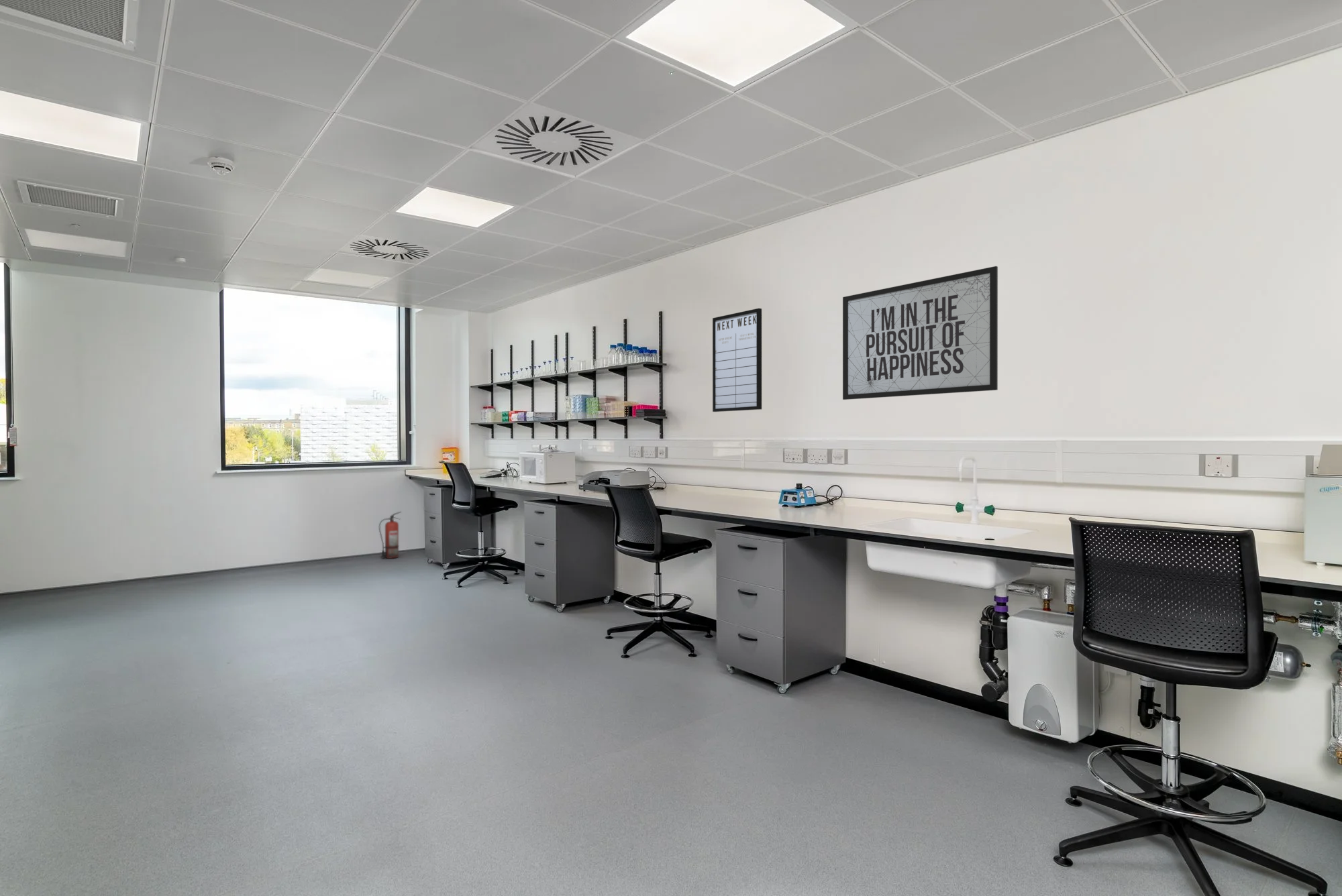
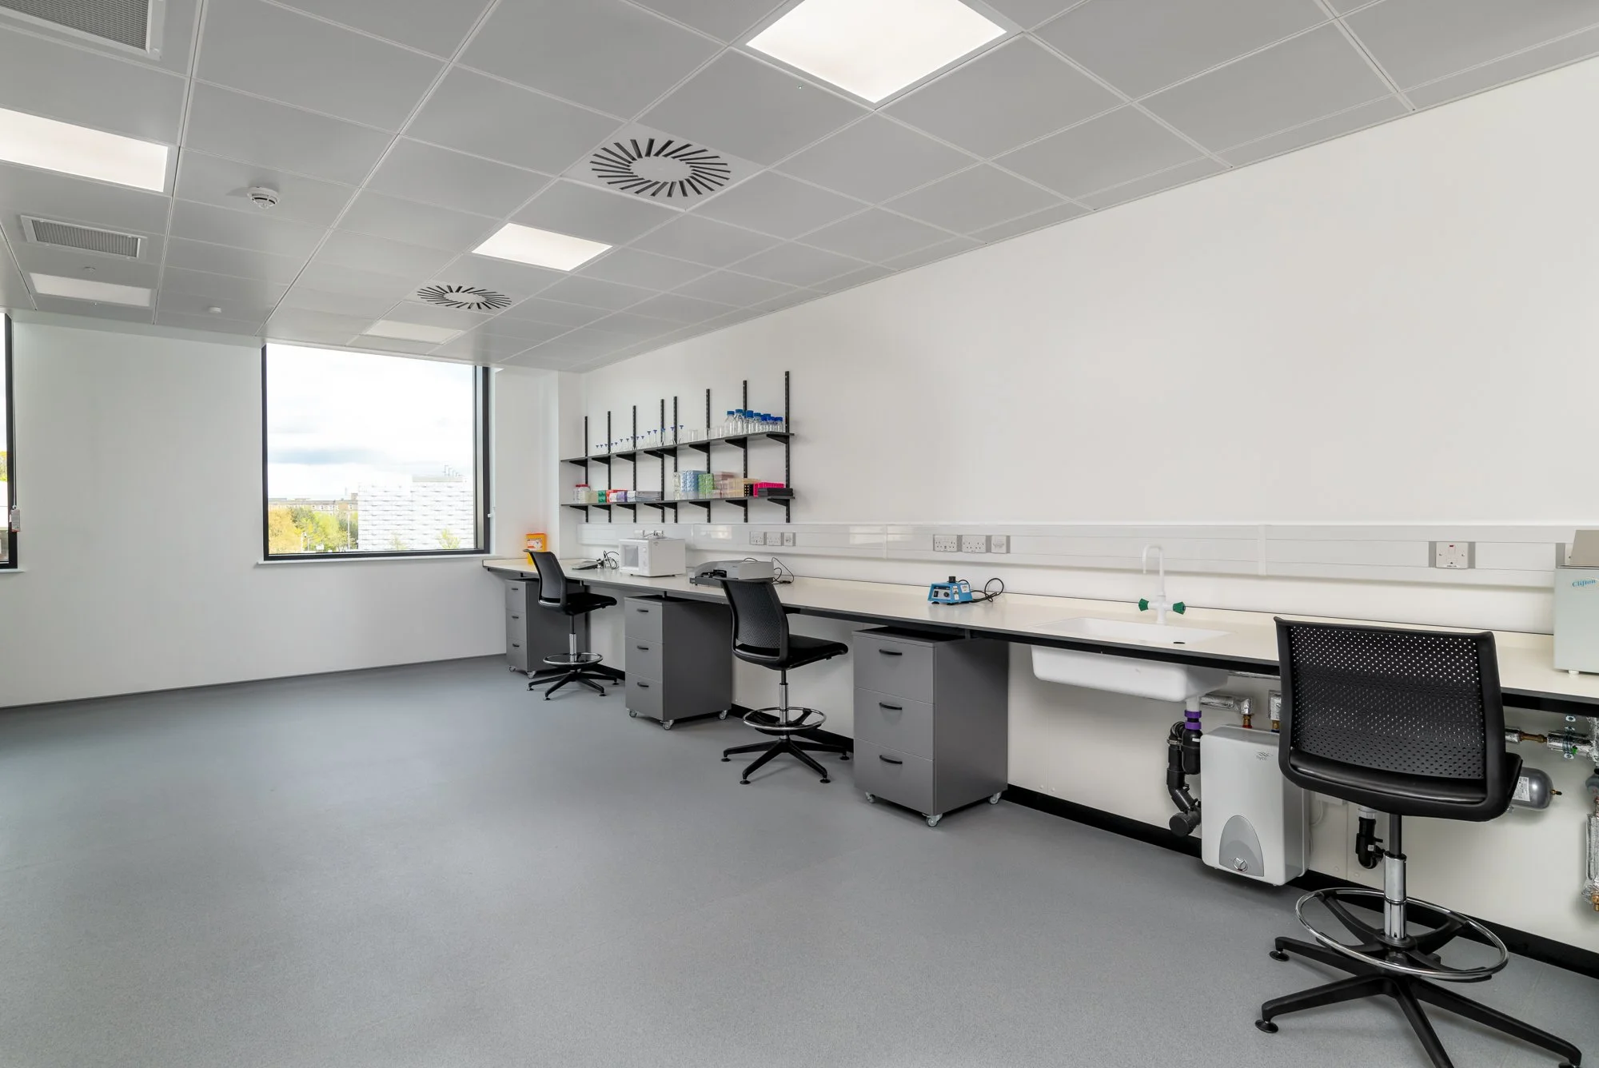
- mirror [842,266,998,400]
- writing board [712,308,762,412]
- fire extinguisher [378,511,403,559]
